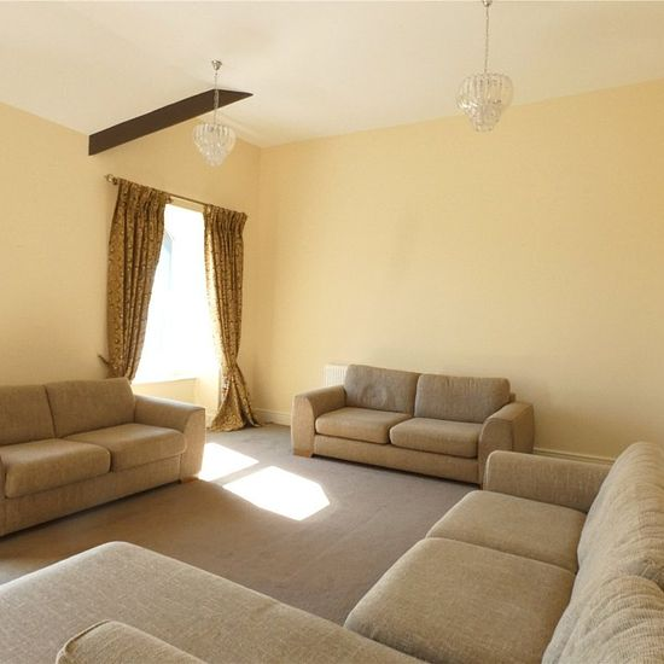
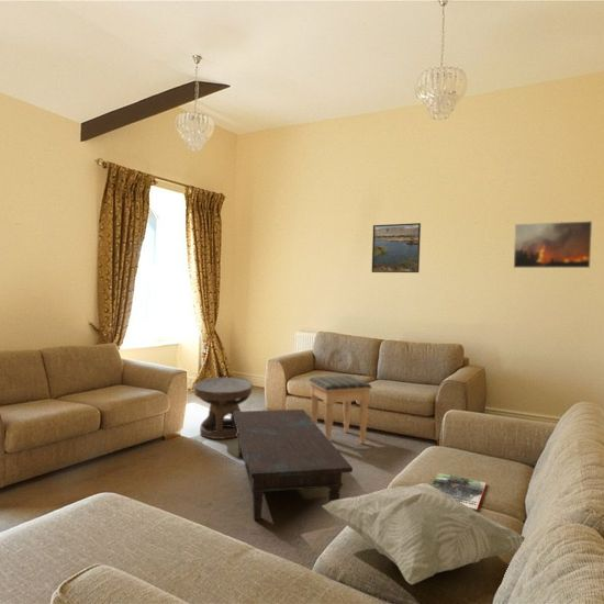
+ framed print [513,220,593,269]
+ decorative pillow [322,482,526,586]
+ coffee table [234,409,354,521]
+ carved stool [193,377,254,440]
+ magazine [430,472,488,512]
+ footstool [307,374,373,445]
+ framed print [371,222,422,273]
